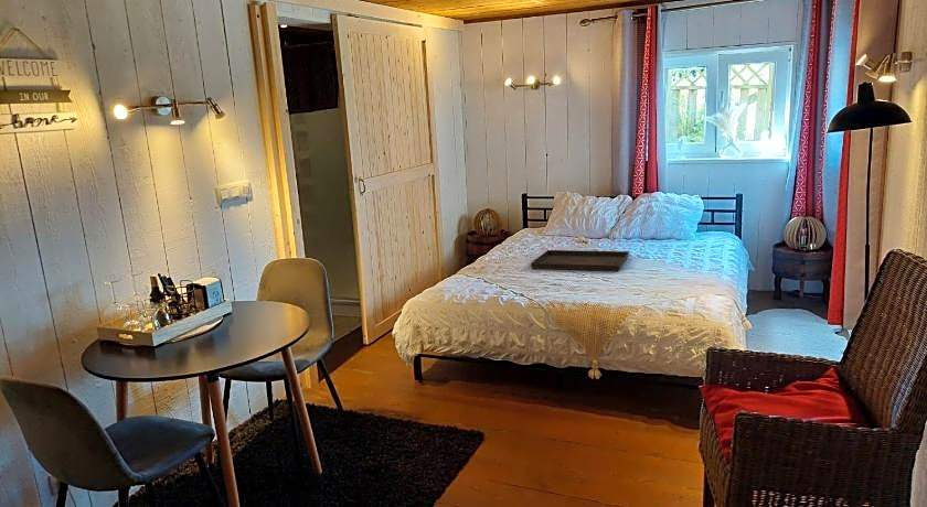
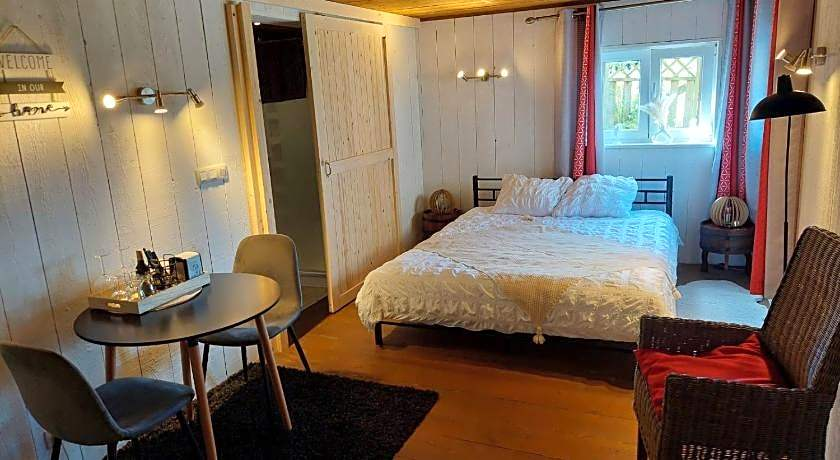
- serving tray [530,249,630,272]
